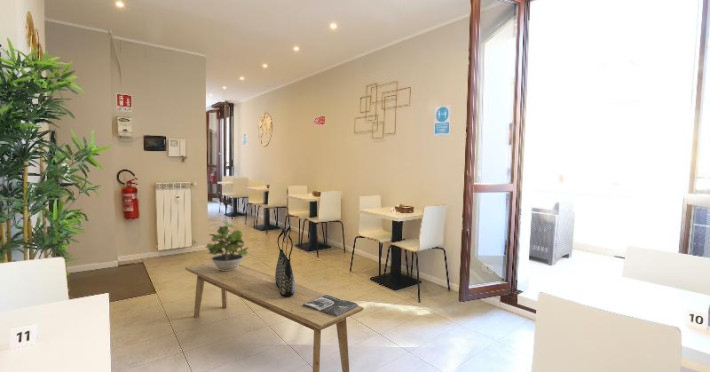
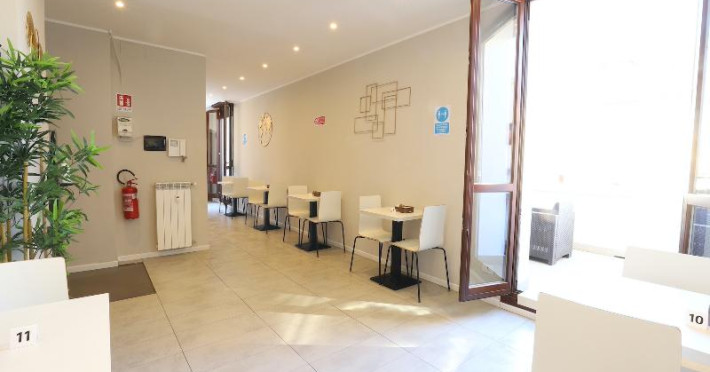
- potted plant [204,219,250,271]
- bench [184,261,365,372]
- tote bag [274,226,296,297]
- magazine [303,294,359,317]
